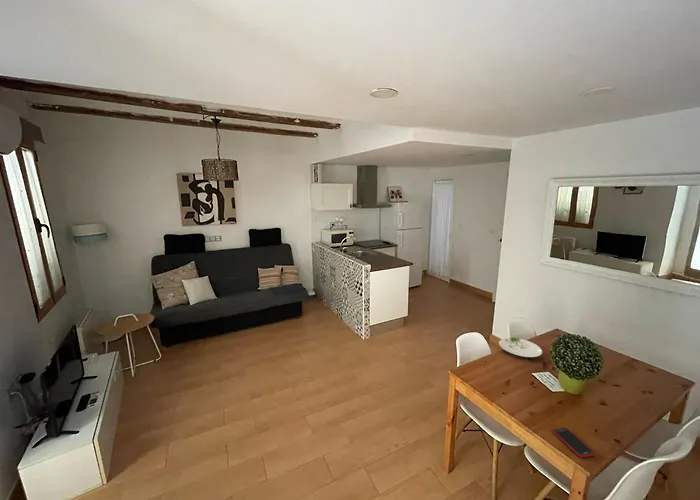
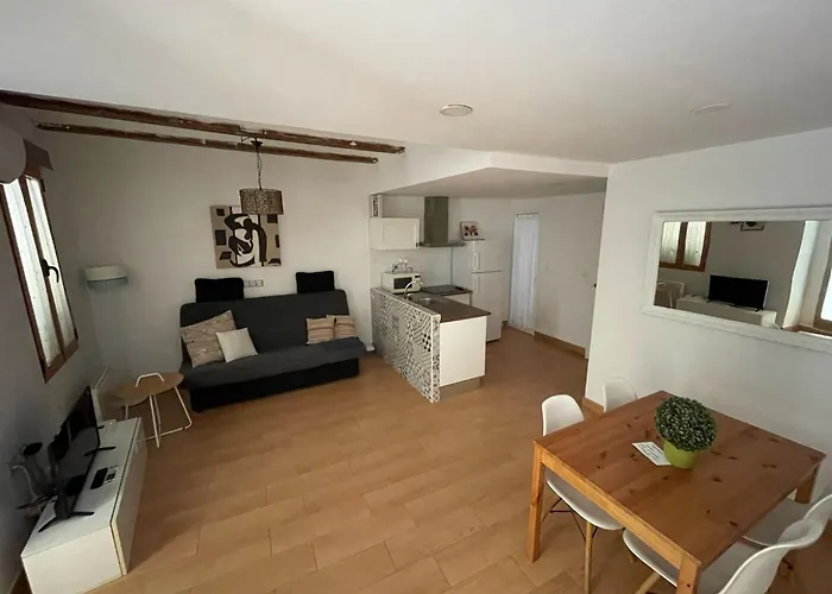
- plate [498,337,543,358]
- cell phone [552,427,596,458]
